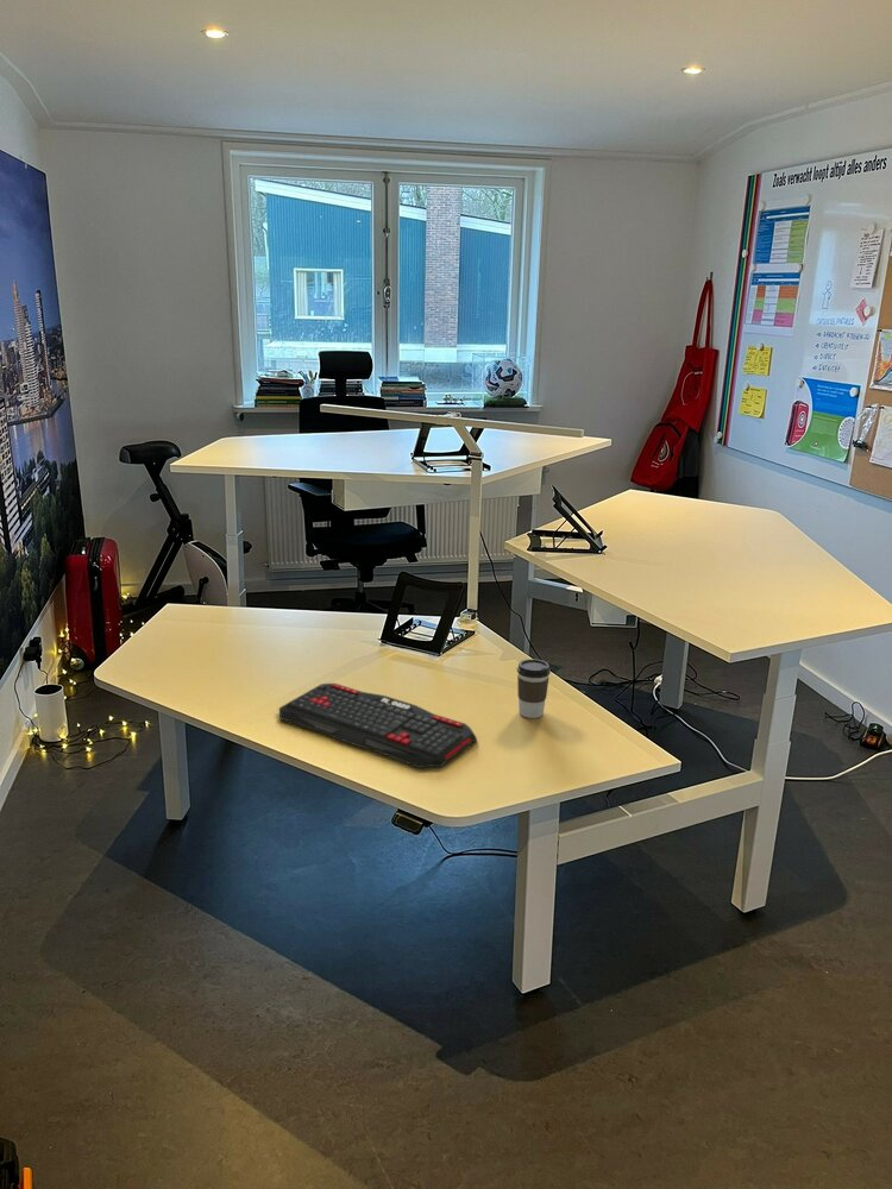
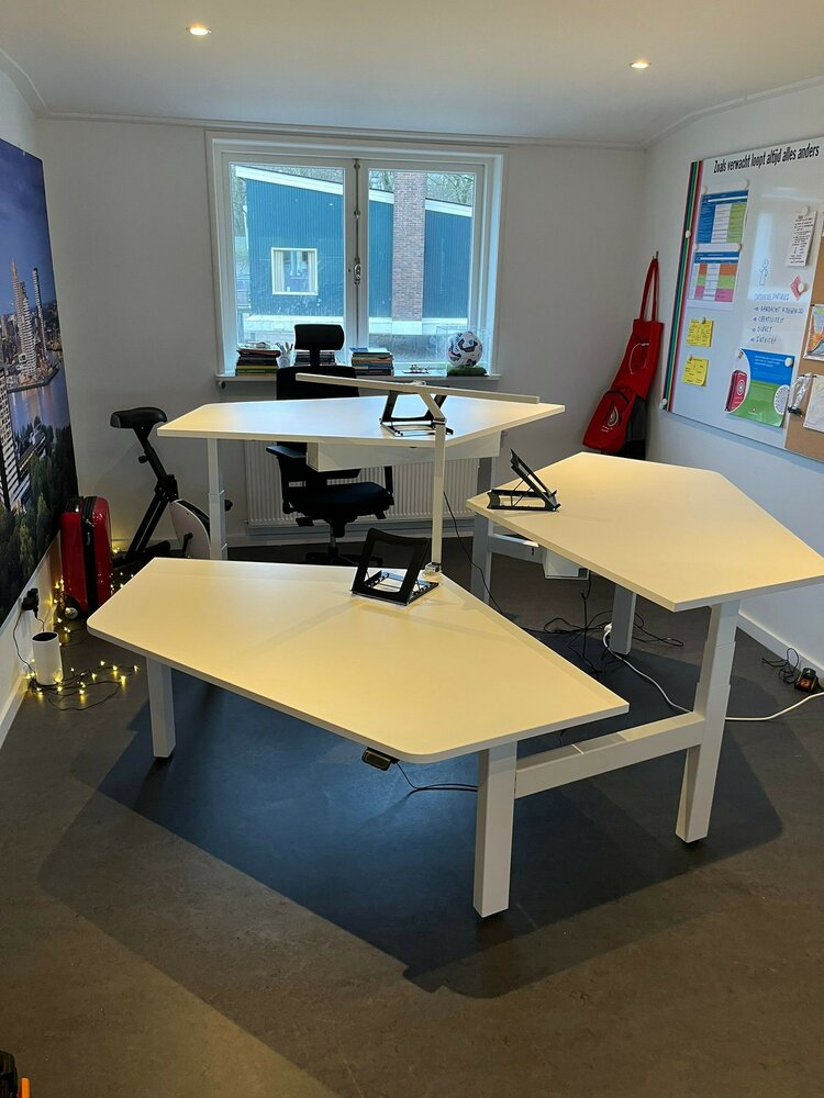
- coffee cup [516,658,552,719]
- keyboard [278,682,478,769]
